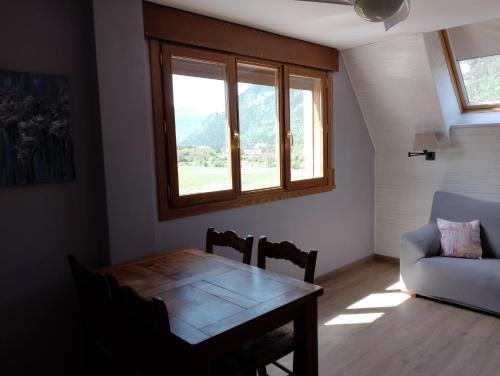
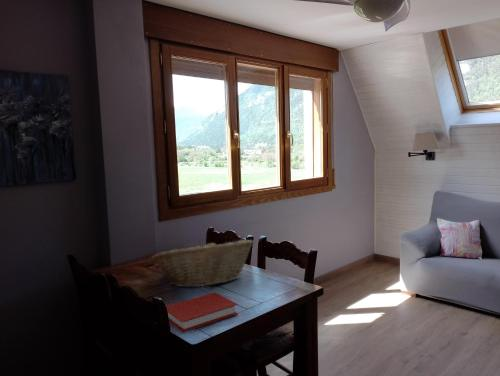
+ fruit basket [150,239,255,288]
+ book [165,292,239,333]
